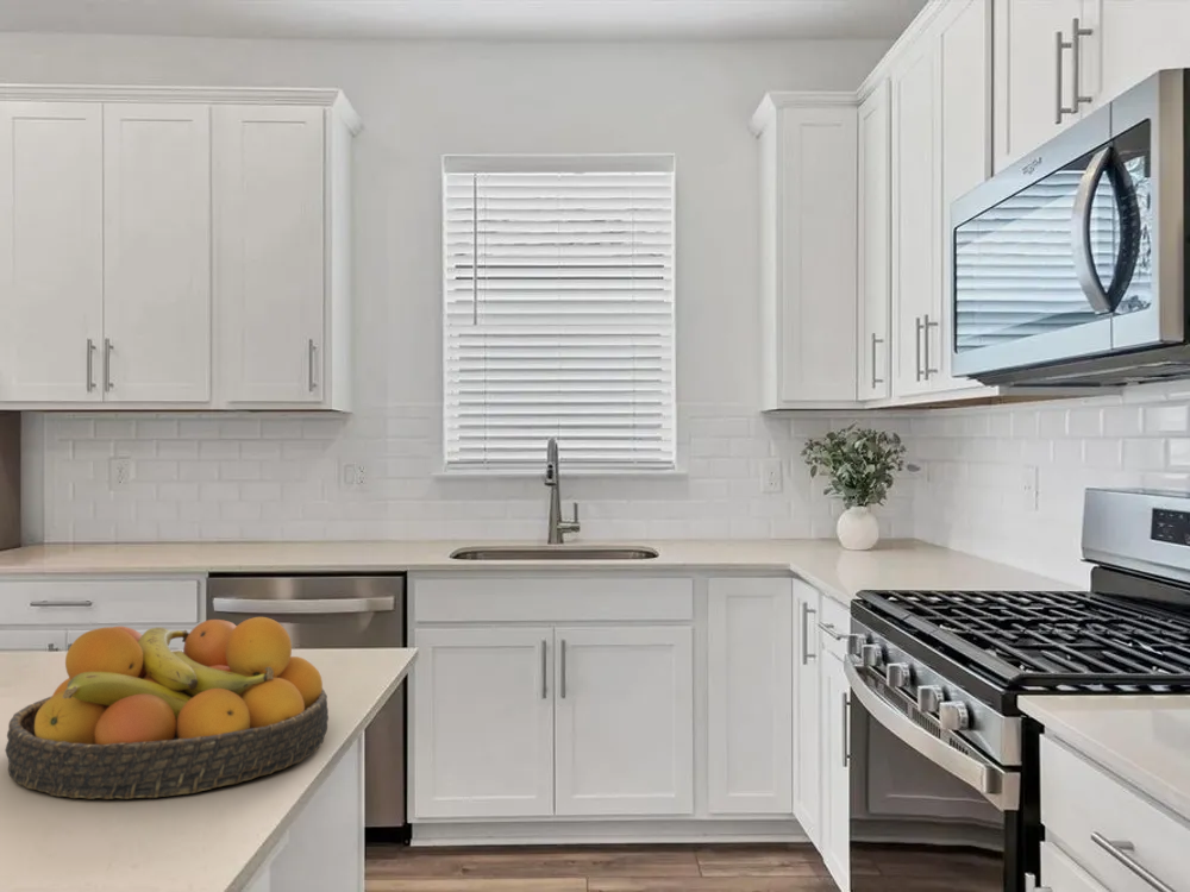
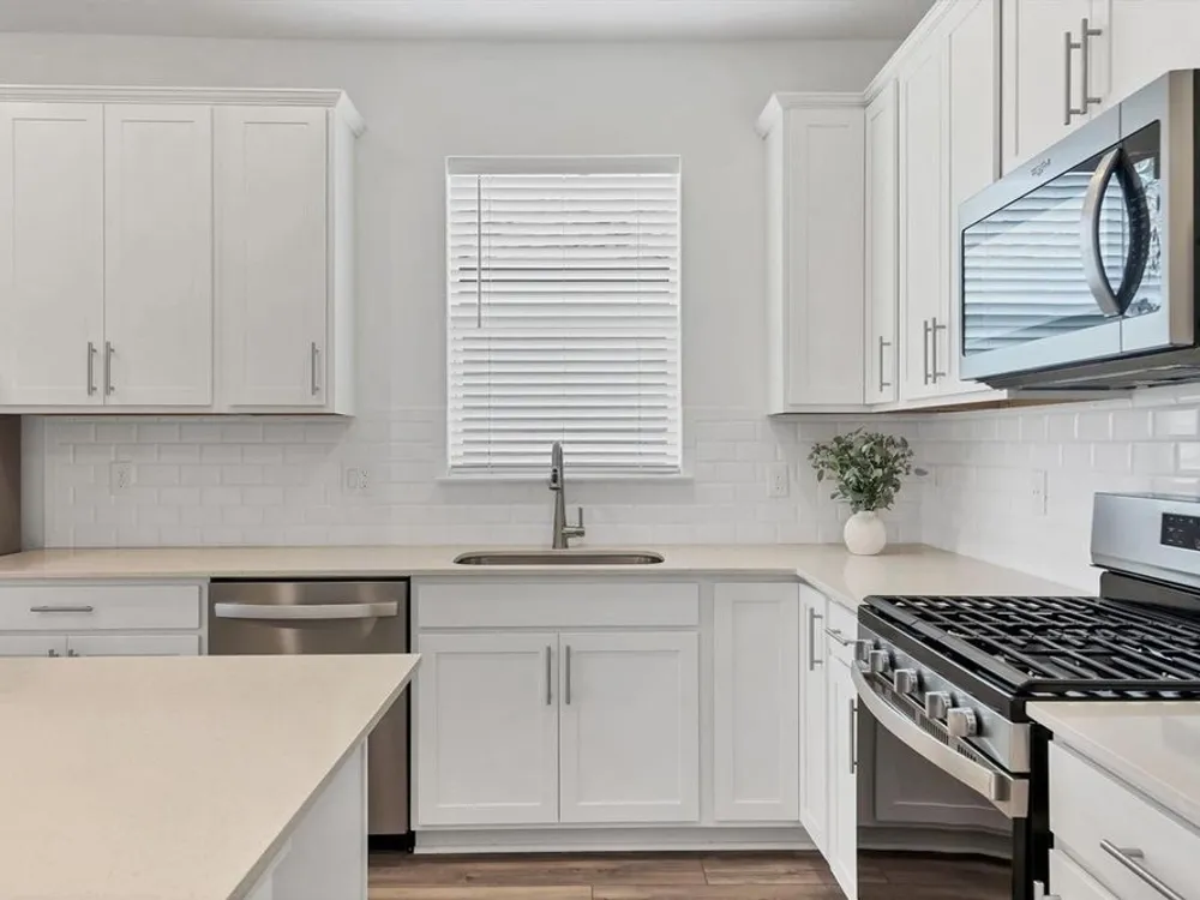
- fruit bowl [5,616,330,800]
